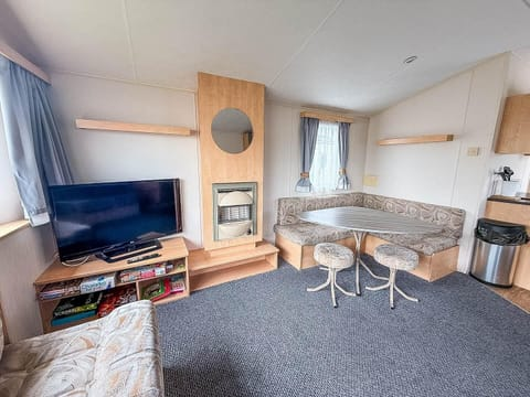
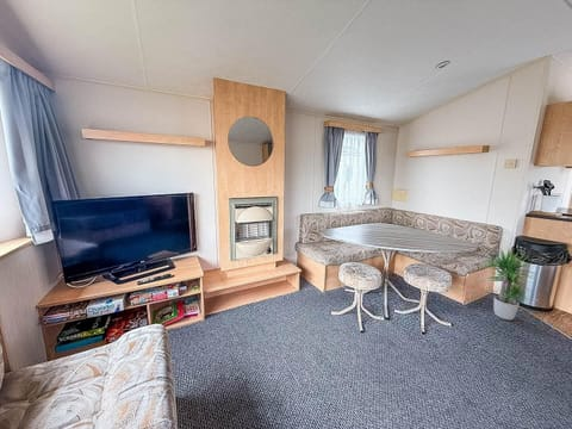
+ potted plant [480,248,536,322]
